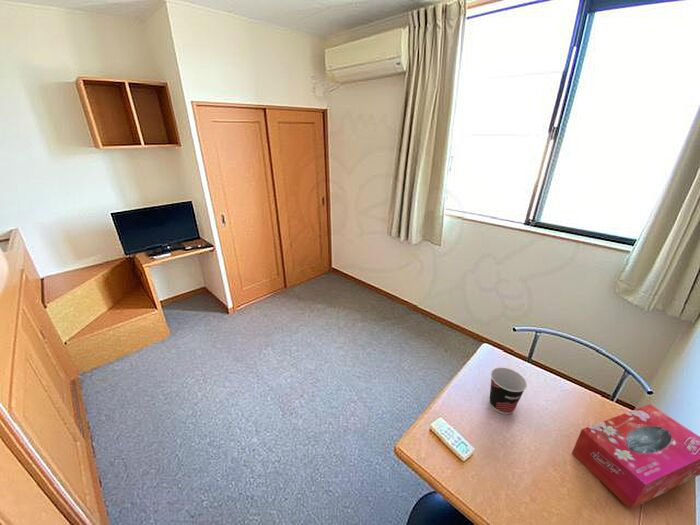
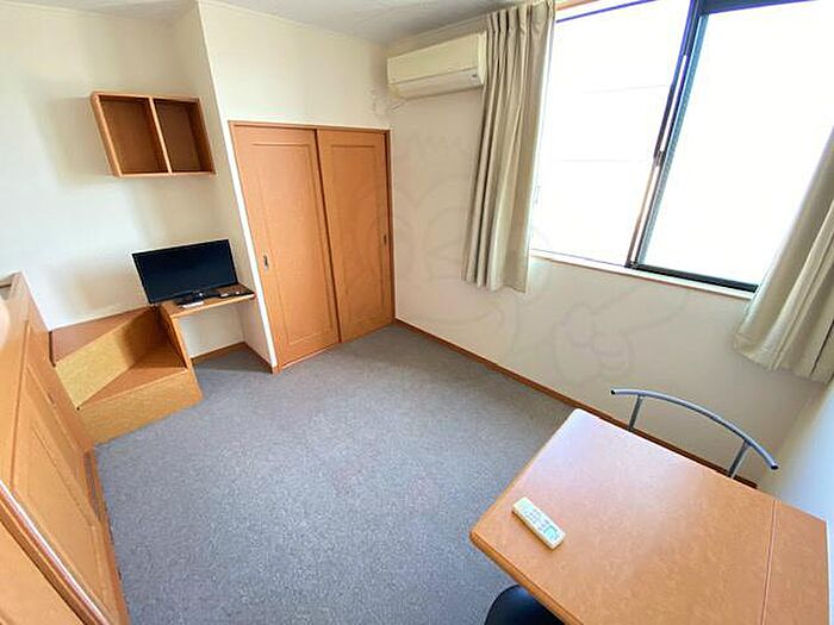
- tissue box [571,403,700,511]
- cup [489,367,528,415]
